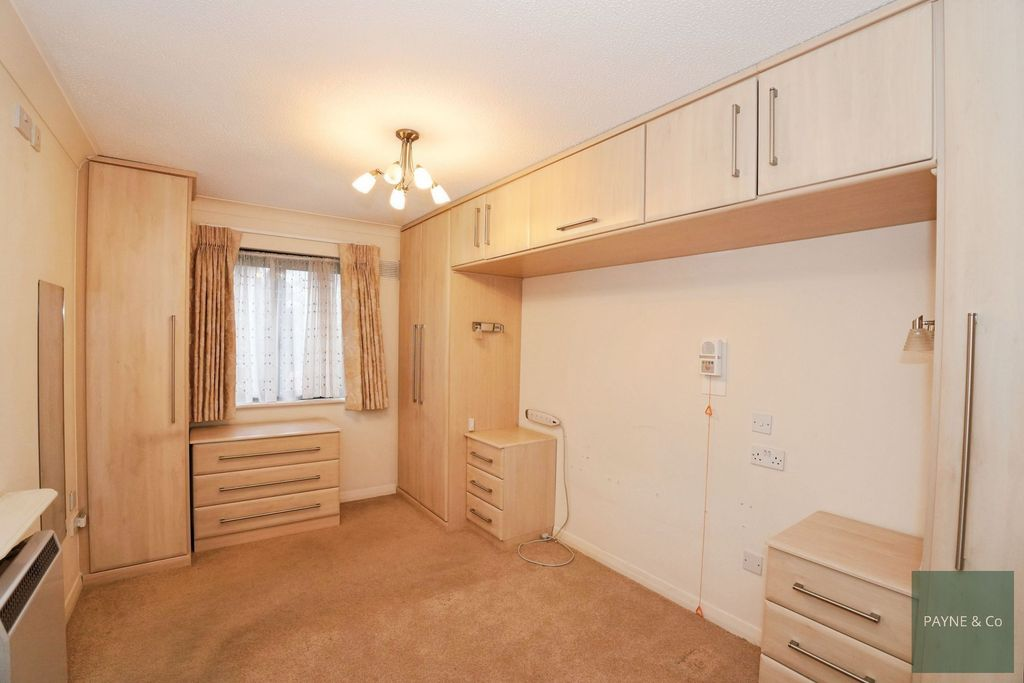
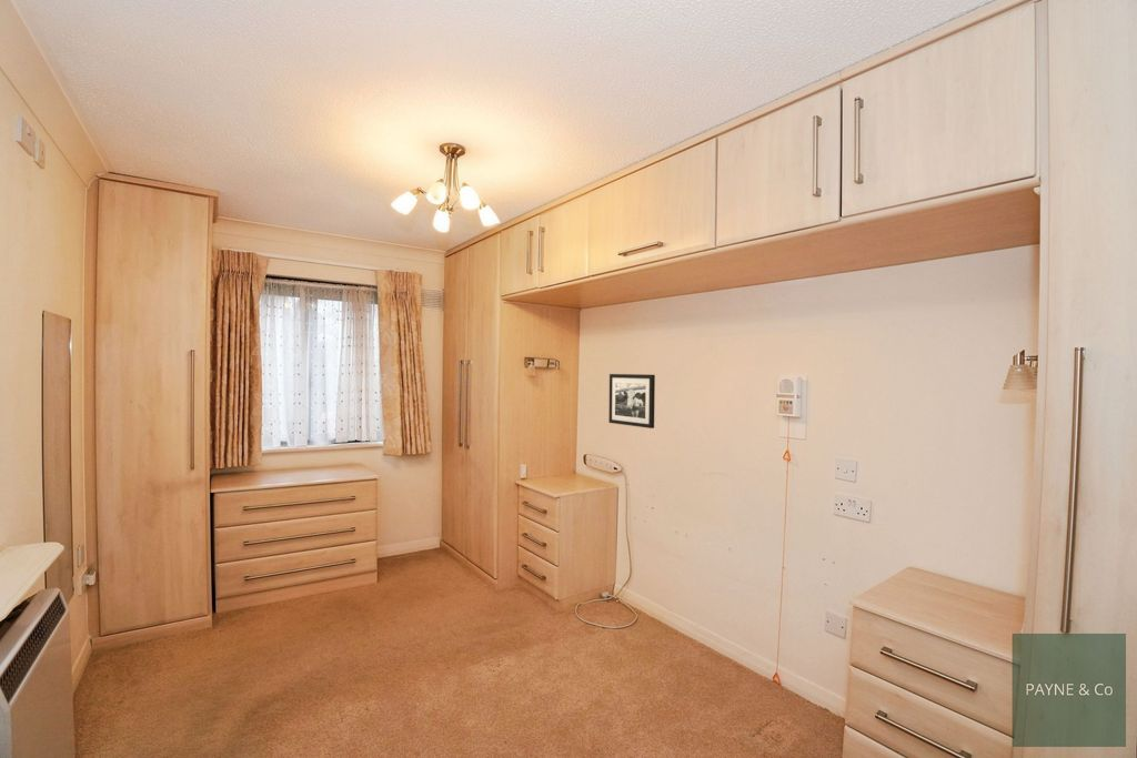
+ picture frame [607,373,656,429]
